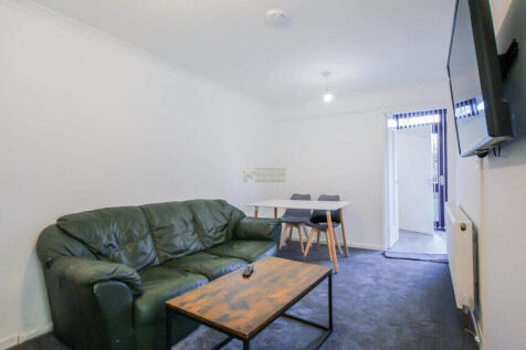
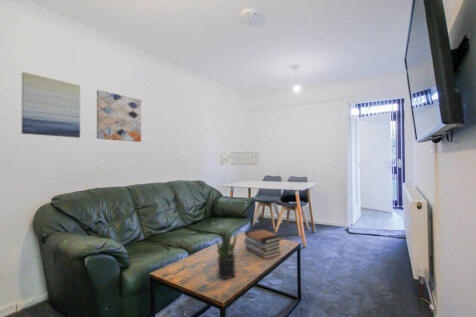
+ potted plant [215,227,238,280]
+ wall art [21,71,81,139]
+ book stack [243,228,283,260]
+ wall art [96,89,142,143]
